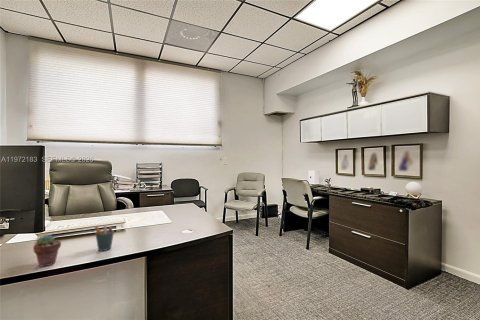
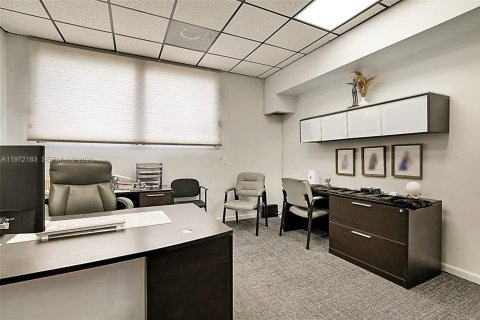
- potted succulent [32,234,62,268]
- pen holder [94,224,115,252]
